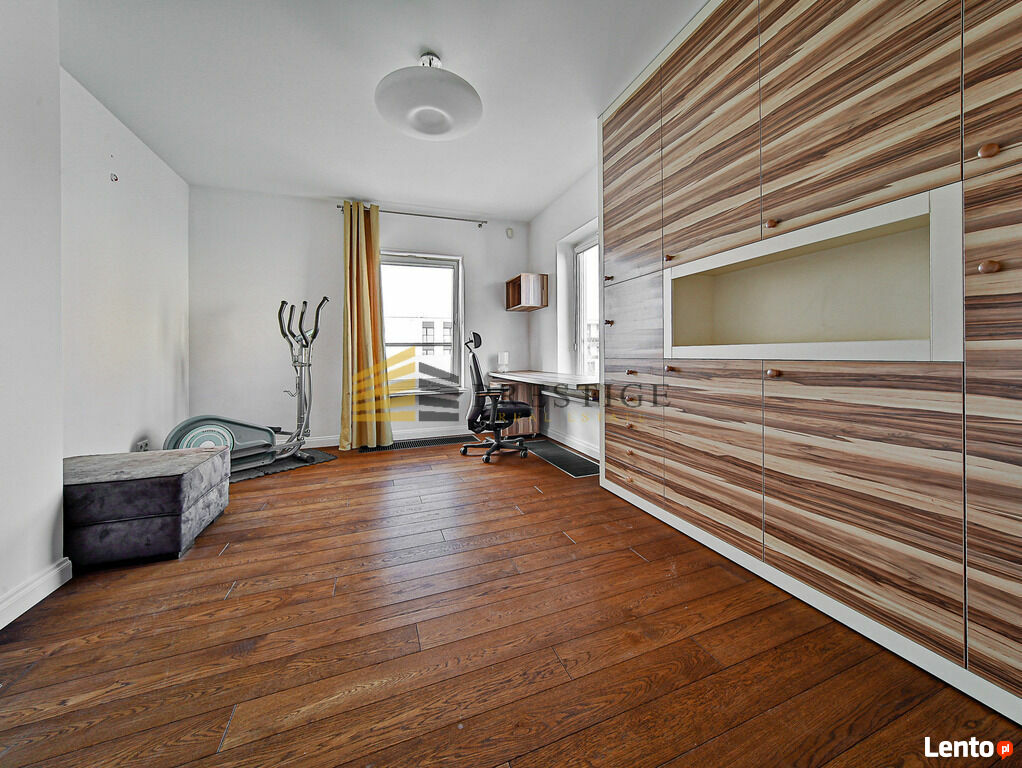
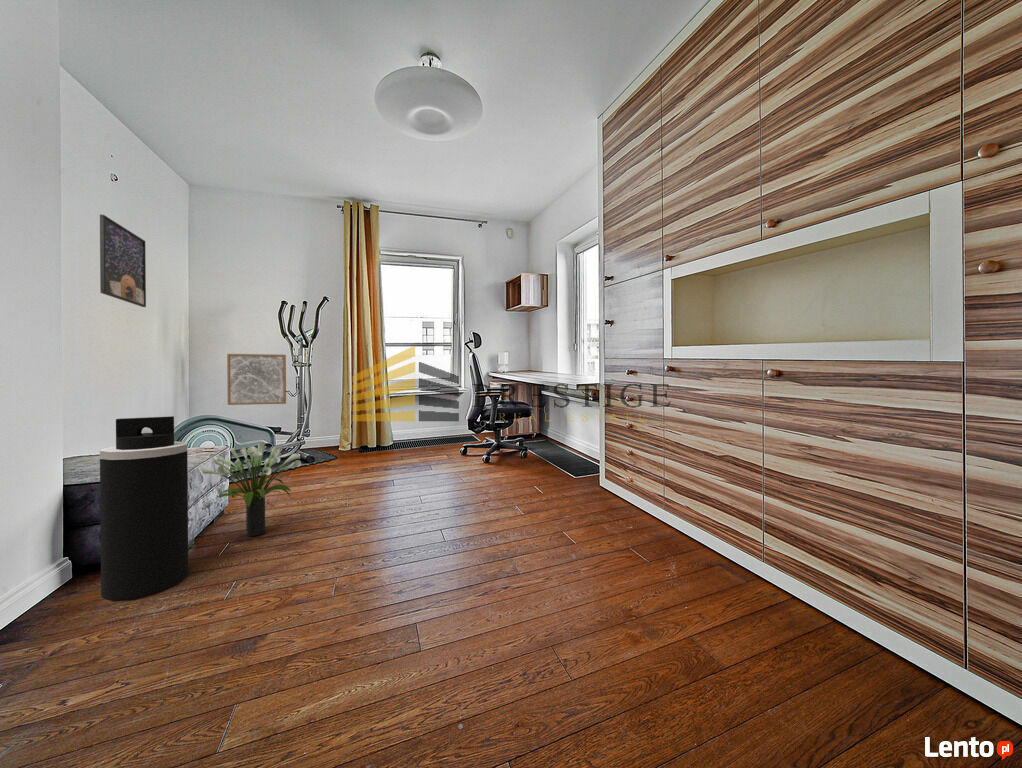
+ wall art [226,353,287,406]
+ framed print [99,213,147,308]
+ potted plant [200,441,302,537]
+ trash can [99,415,189,601]
